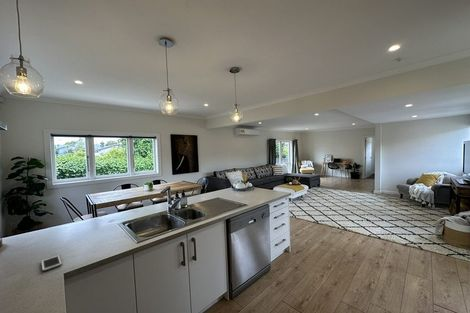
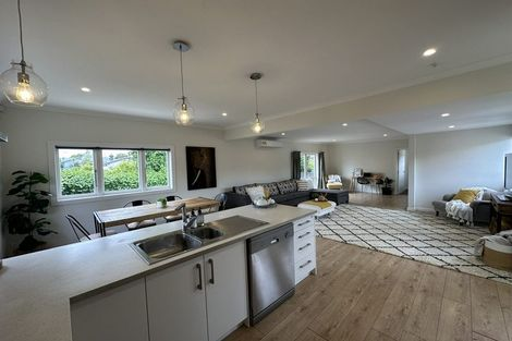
- cell phone [40,254,63,272]
